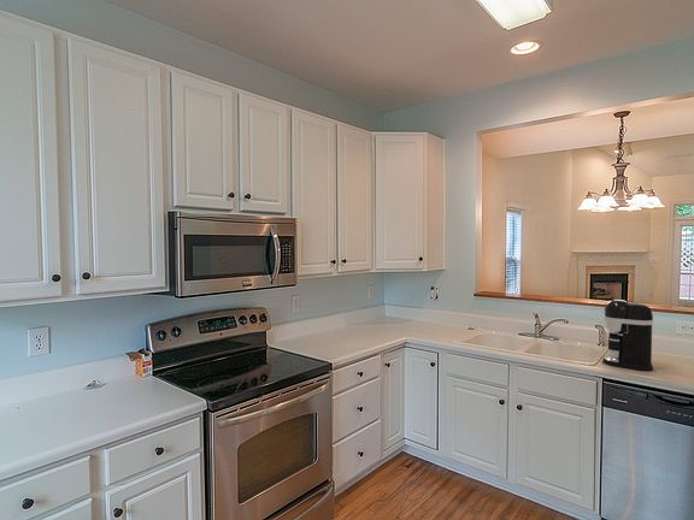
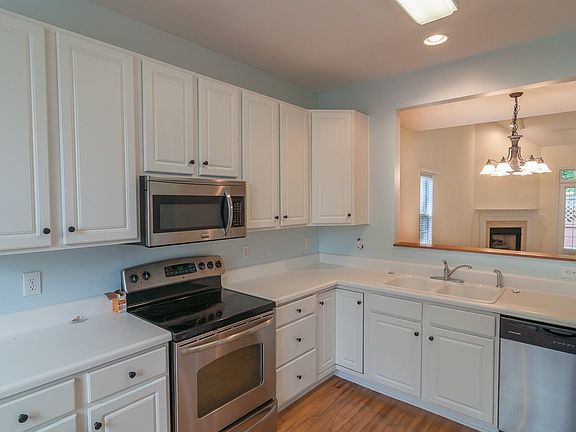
- coffee maker [601,299,654,372]
